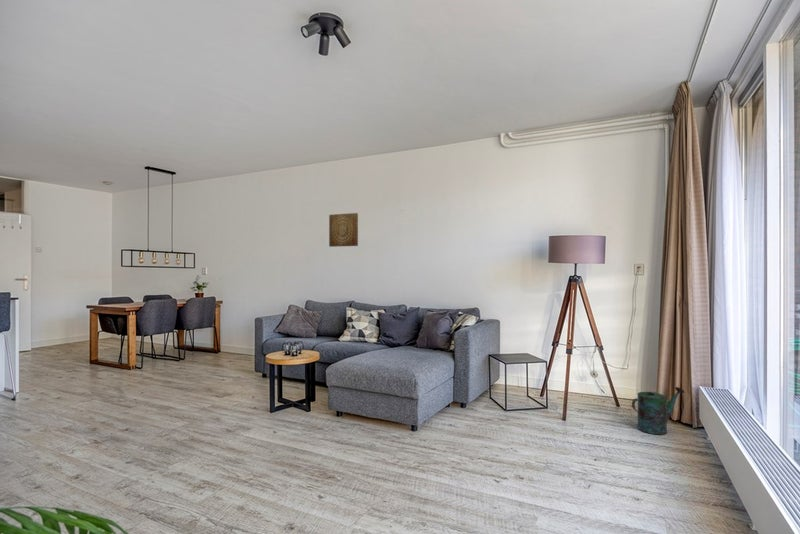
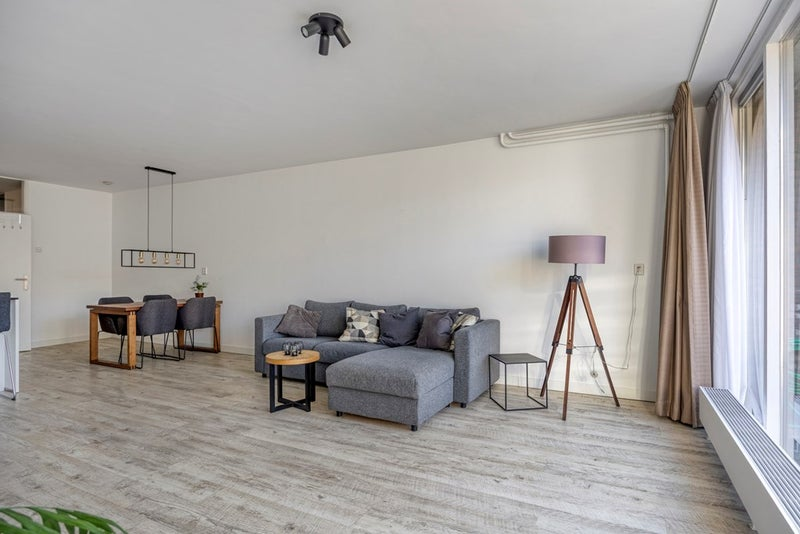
- watering can [631,386,685,436]
- wall art [328,212,359,248]
